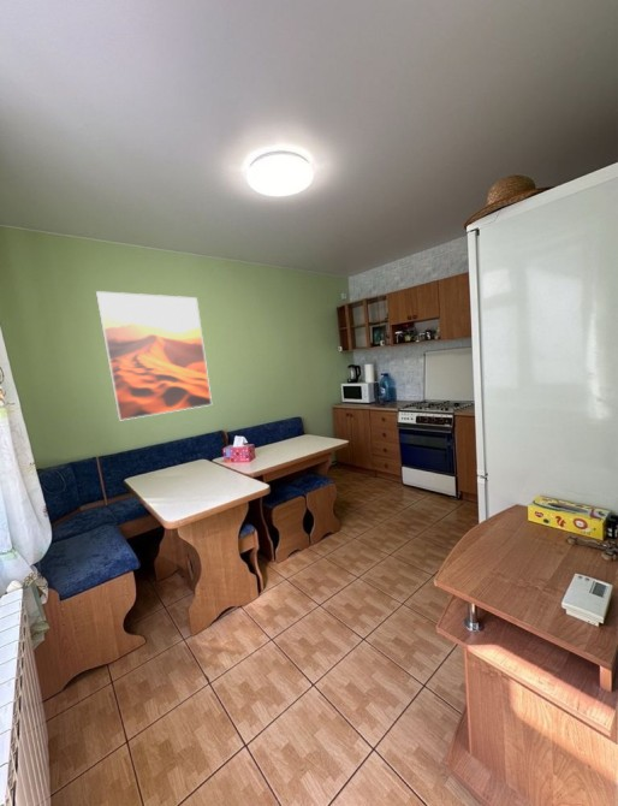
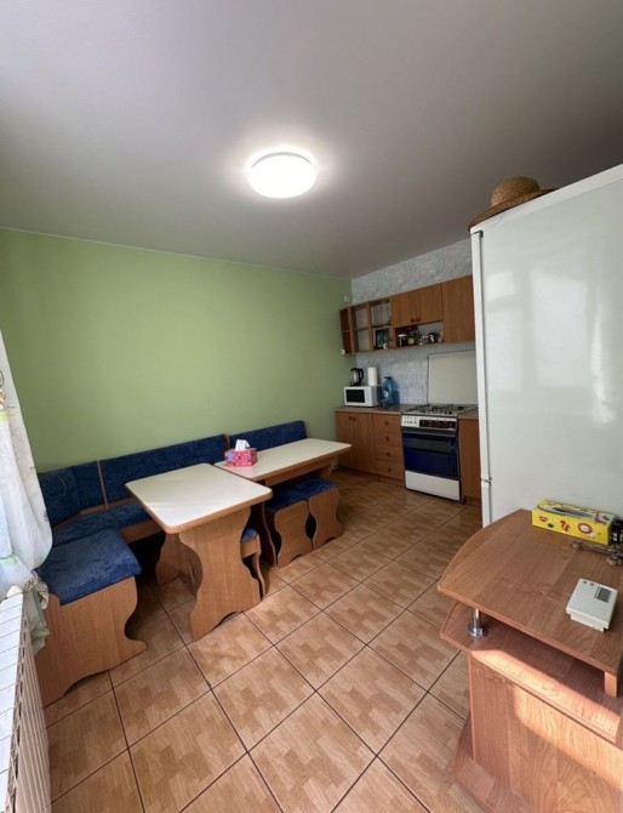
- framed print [95,290,213,422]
